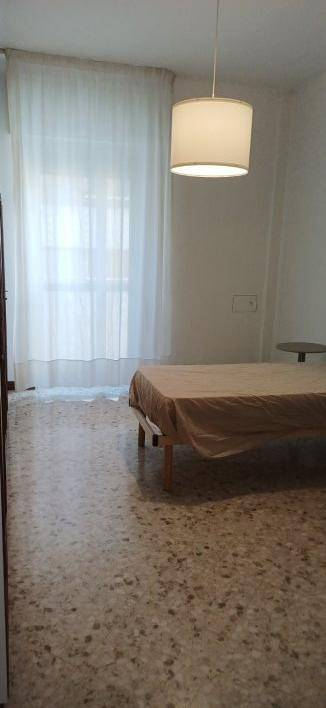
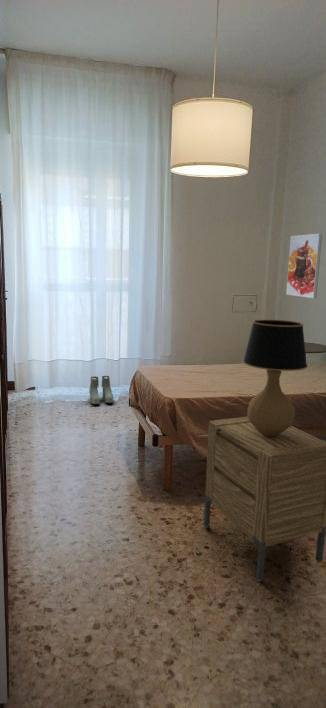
+ nightstand [203,415,326,582]
+ table lamp [216,319,309,436]
+ boots [88,375,114,405]
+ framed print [285,233,323,299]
